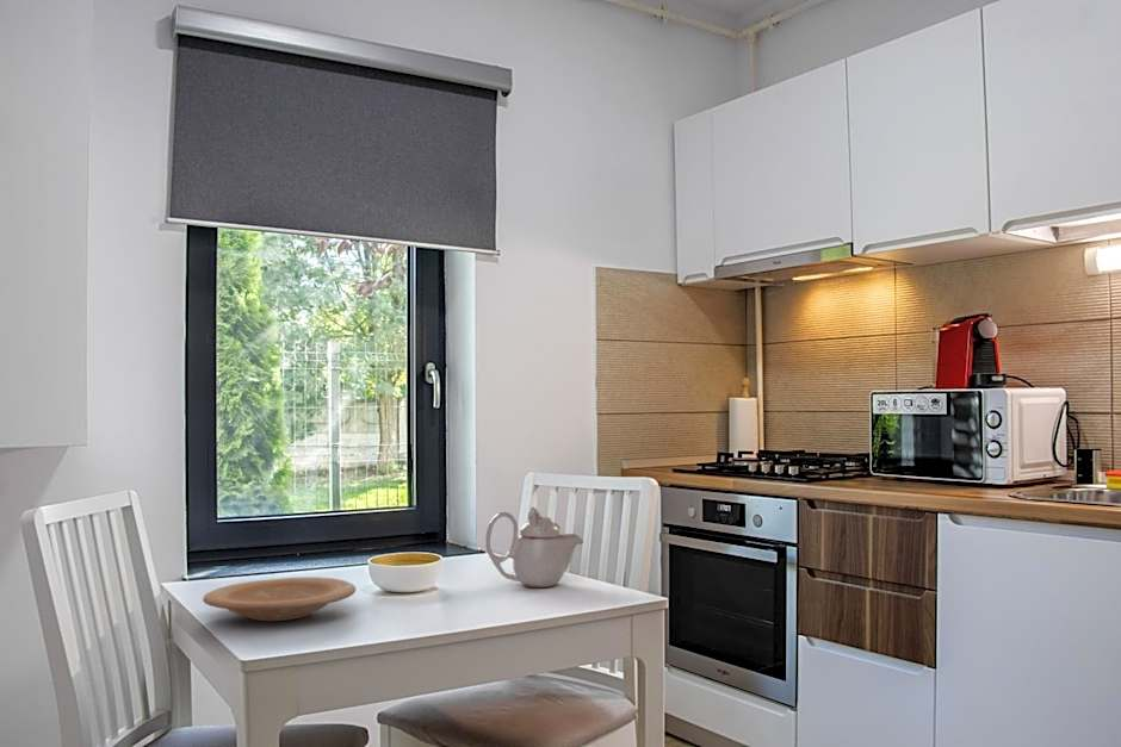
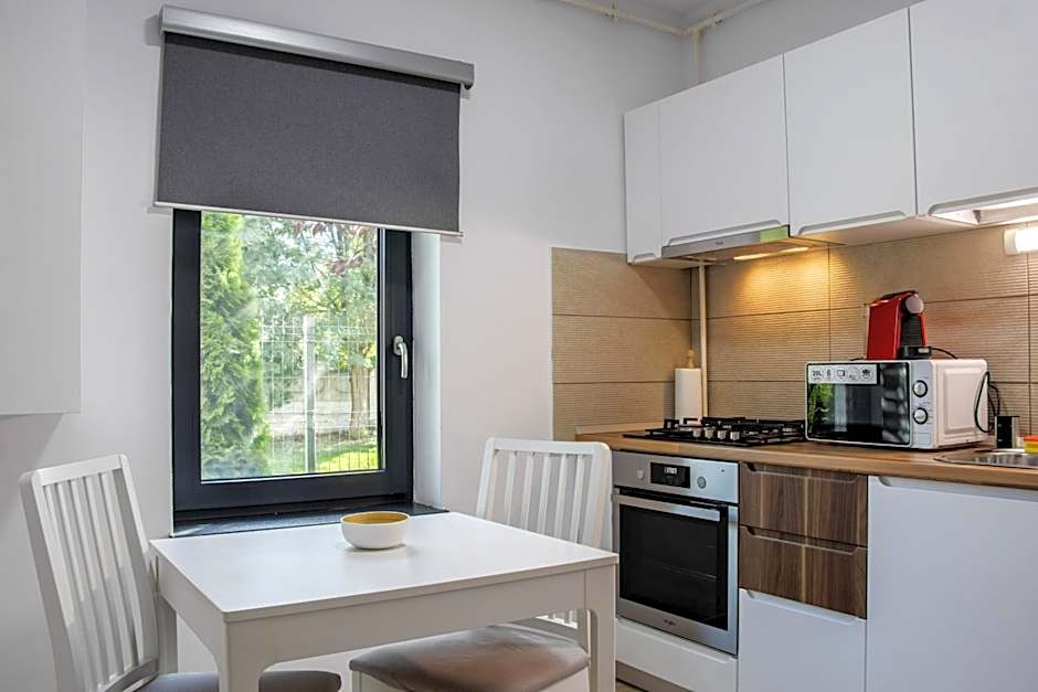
- teapot [484,506,584,589]
- plate [202,575,357,622]
